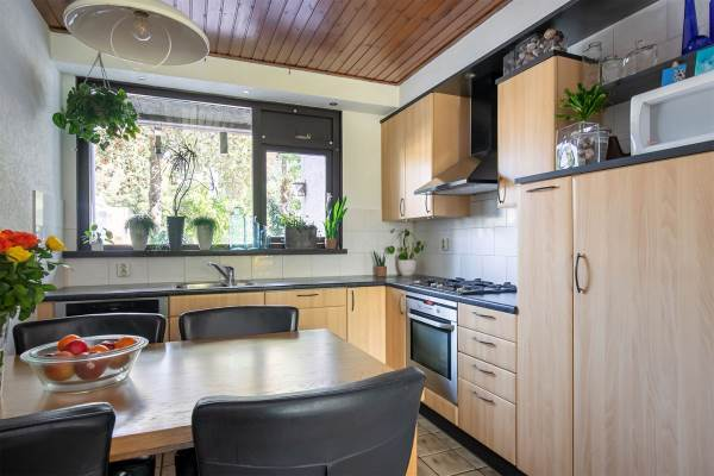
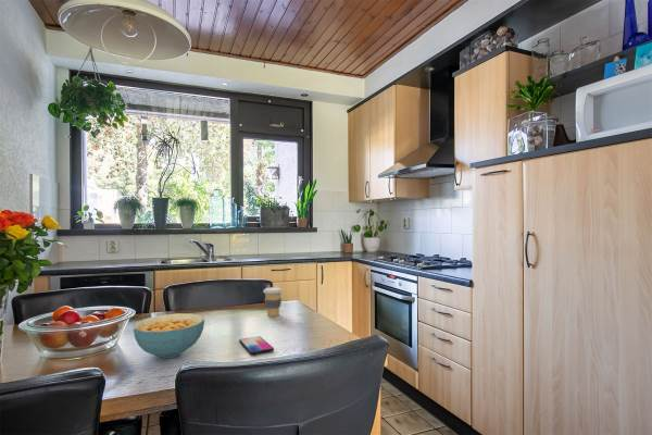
+ cereal bowl [133,312,205,359]
+ smartphone [238,335,275,356]
+ coffee cup [262,286,284,318]
